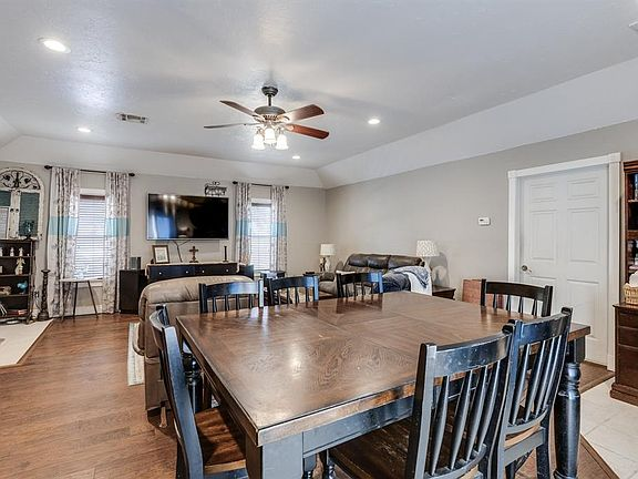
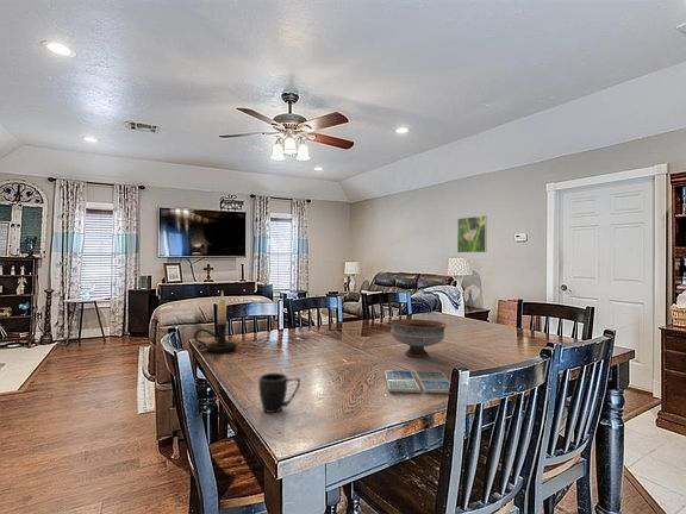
+ drink coaster [383,370,451,394]
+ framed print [456,214,488,253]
+ candle holder [193,290,239,353]
+ bowl [388,318,448,358]
+ mug [257,371,301,414]
